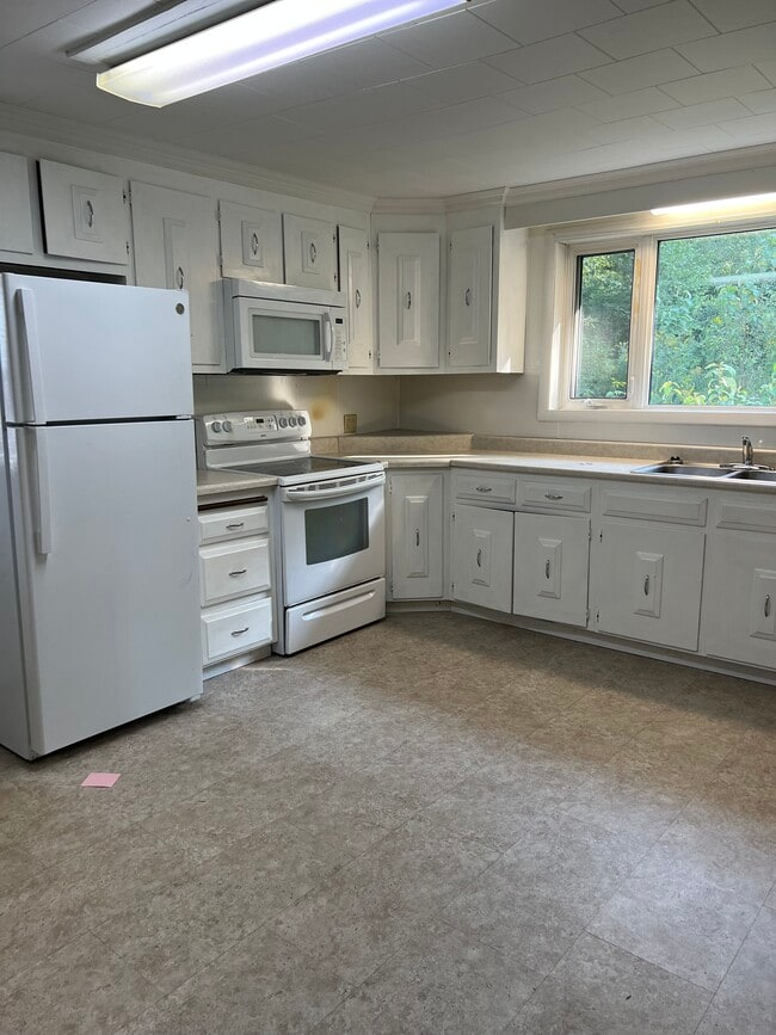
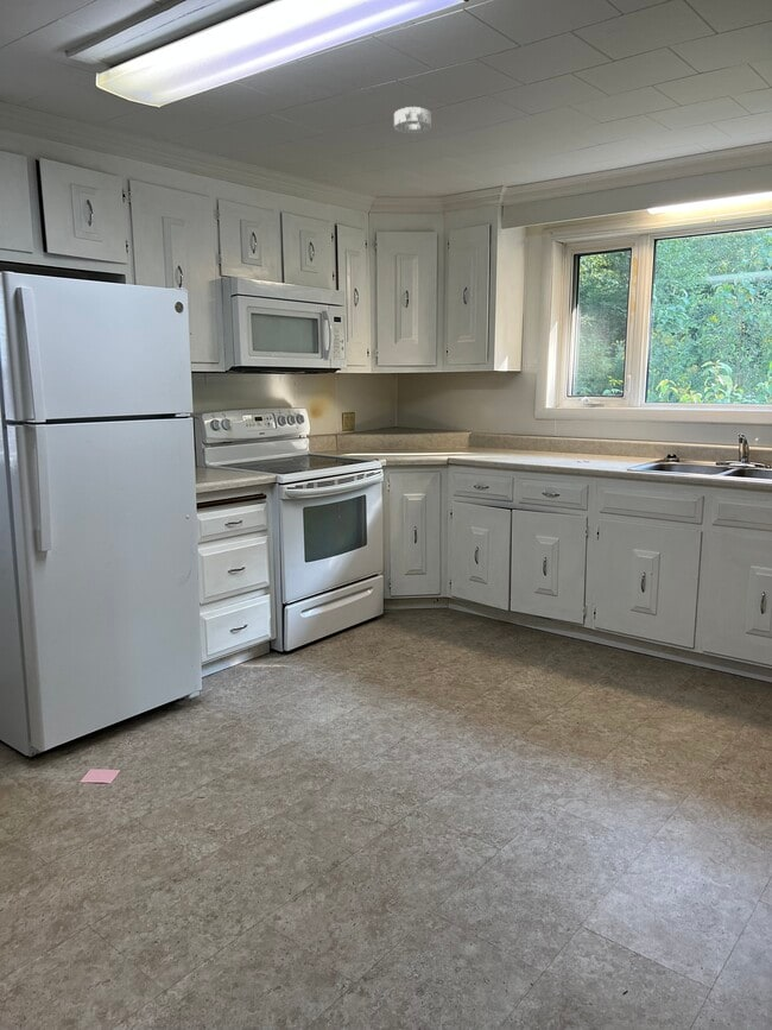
+ smoke detector [393,106,432,134]
